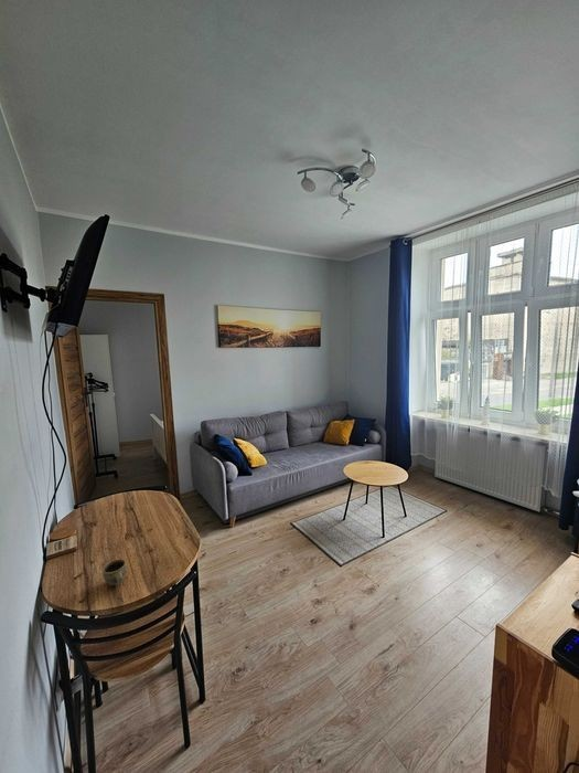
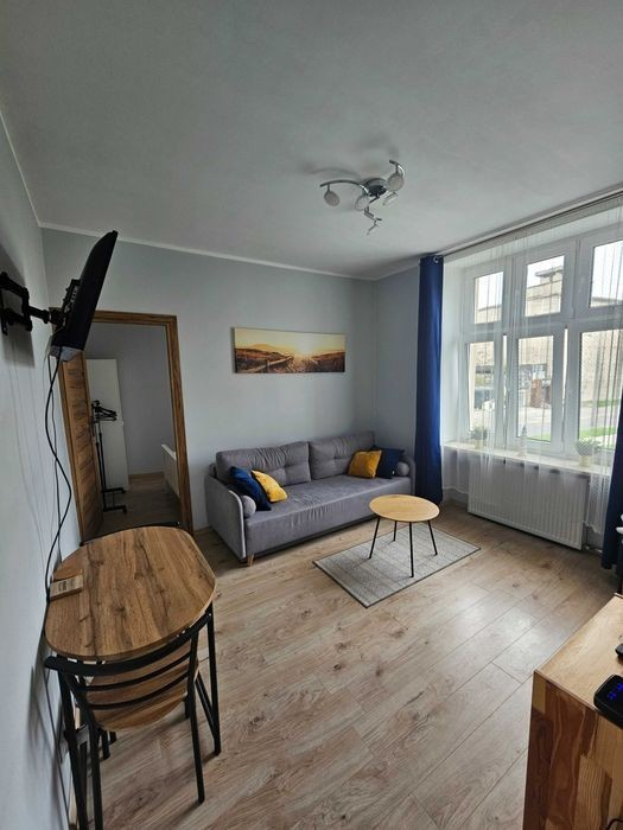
- cup [101,558,127,586]
